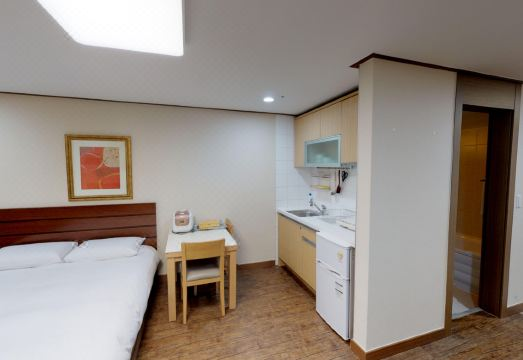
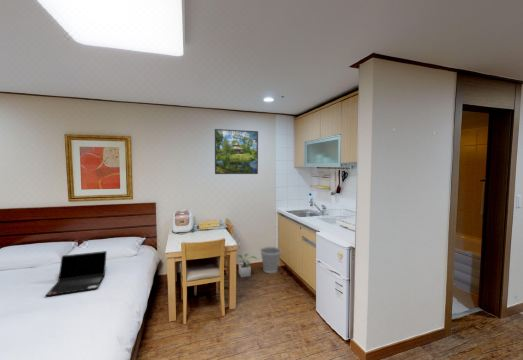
+ wastebasket [259,246,282,274]
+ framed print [214,128,259,175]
+ potted plant [236,253,258,279]
+ laptop computer [44,250,108,297]
